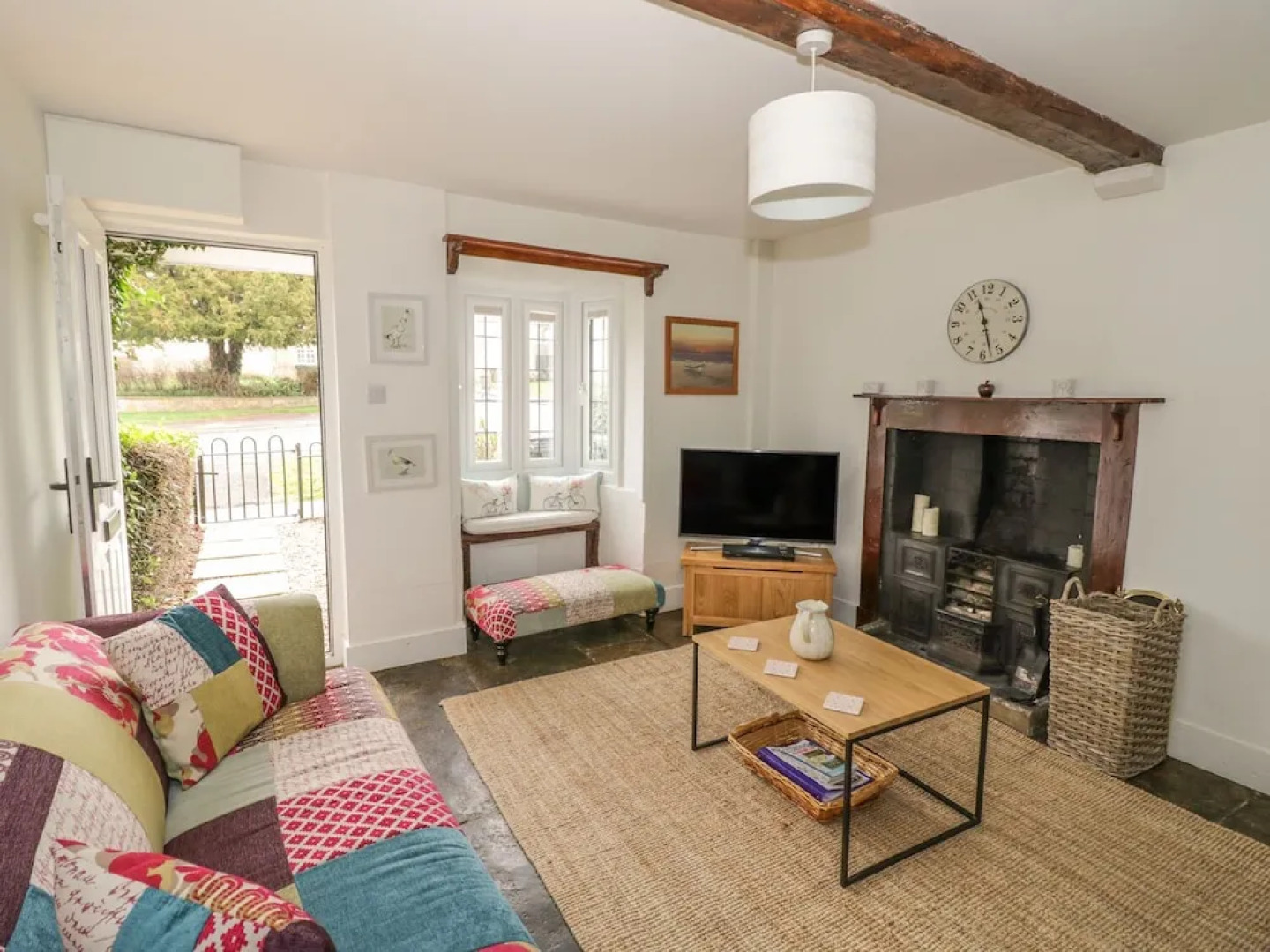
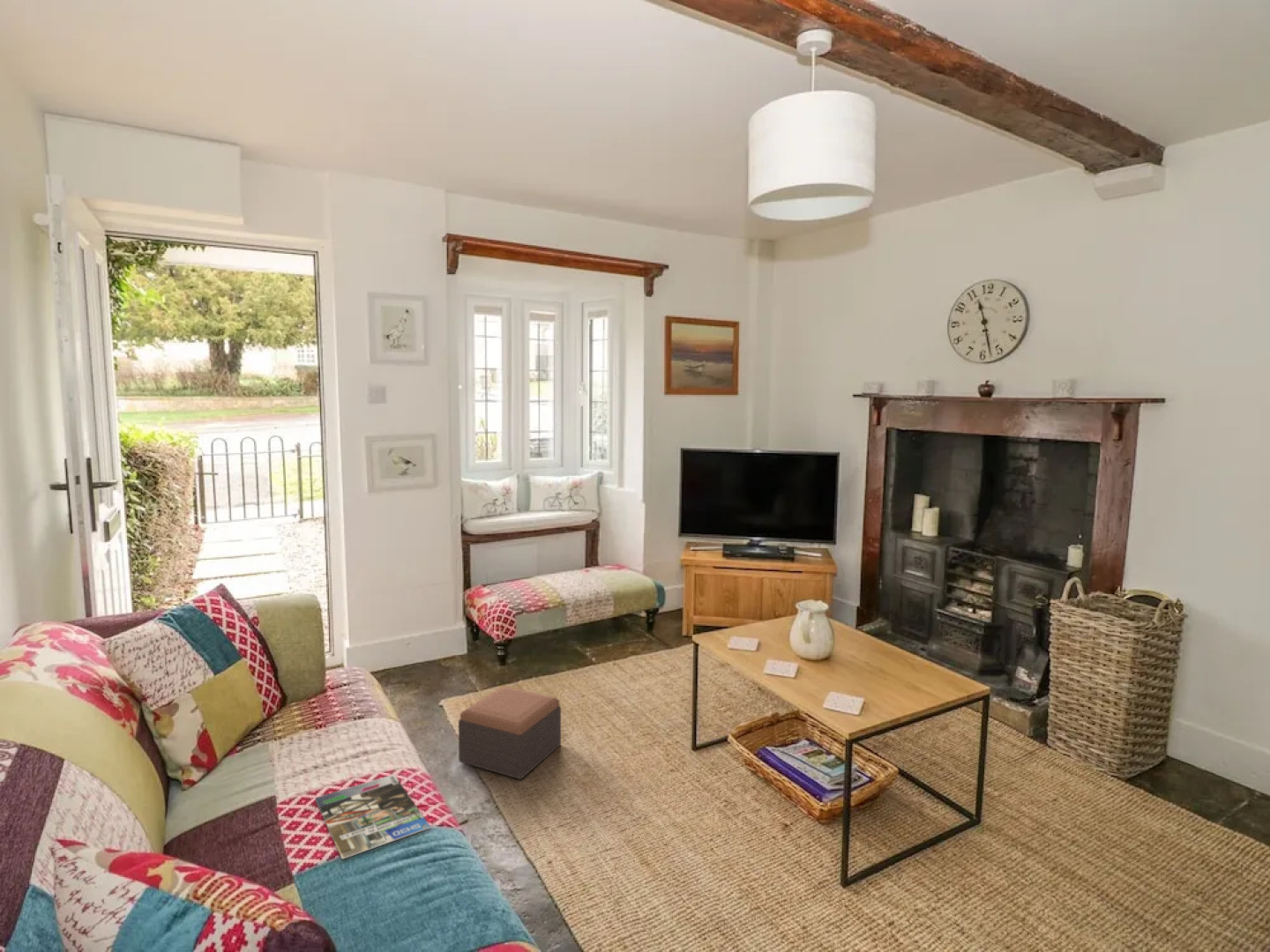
+ footstool [458,686,562,780]
+ magazine [314,773,431,860]
